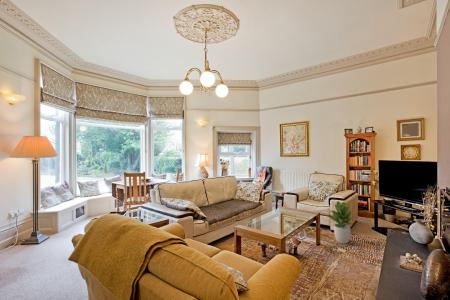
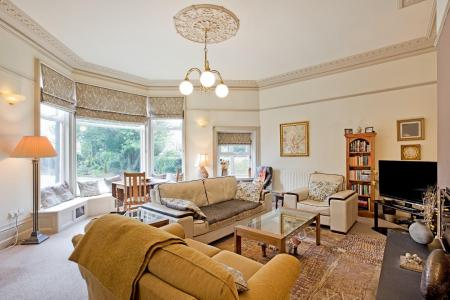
- potted plant [326,200,355,244]
